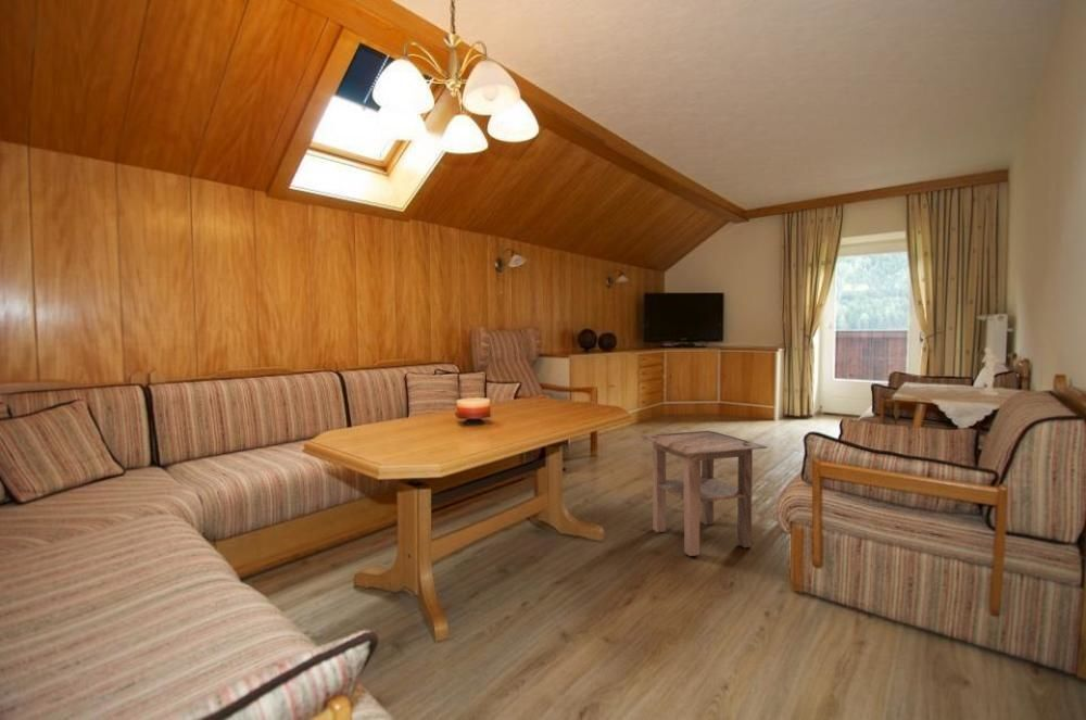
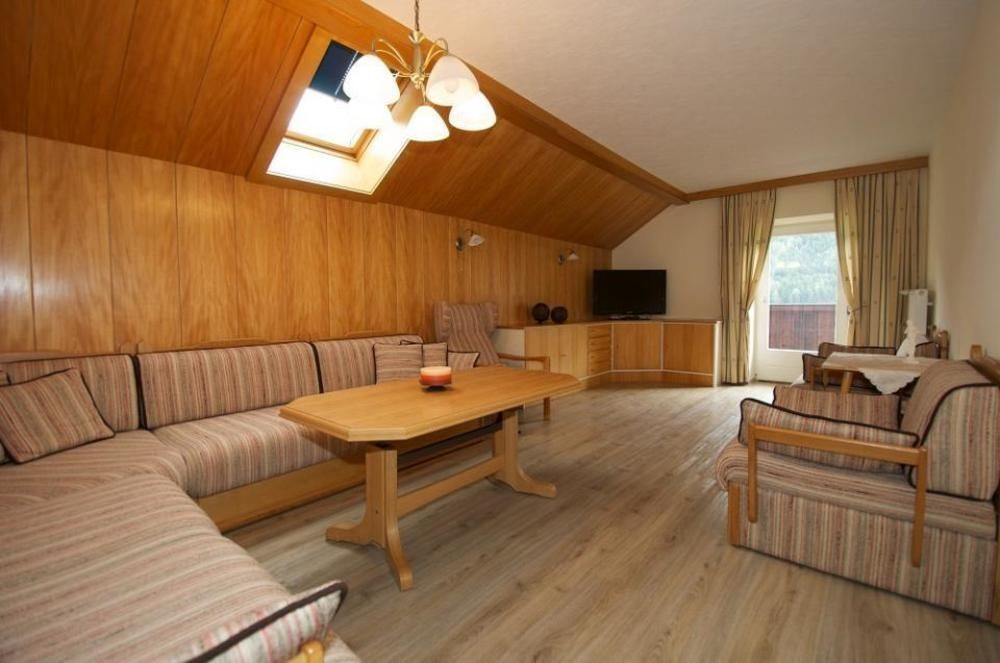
- side table [640,430,768,557]
